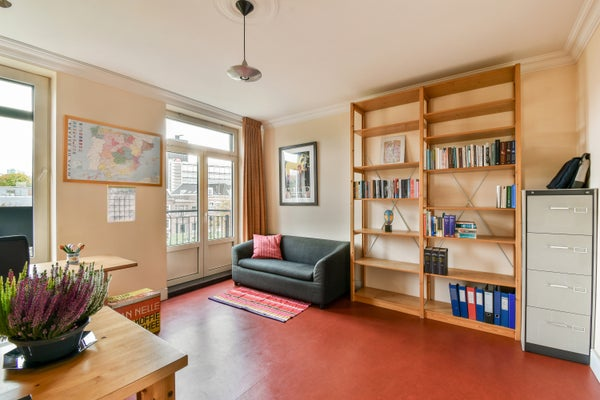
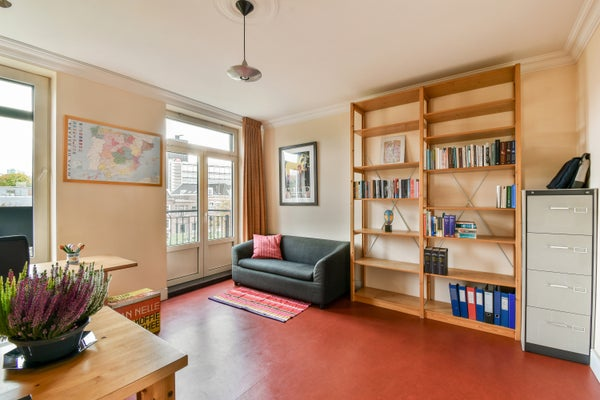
- calendar [106,178,137,223]
